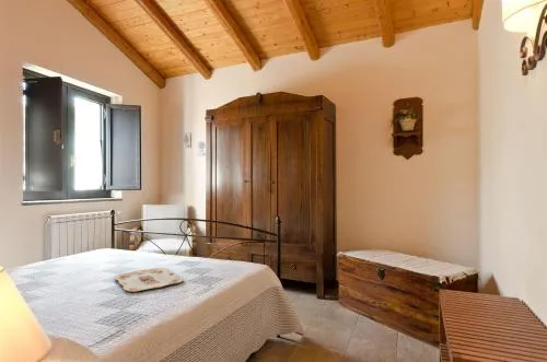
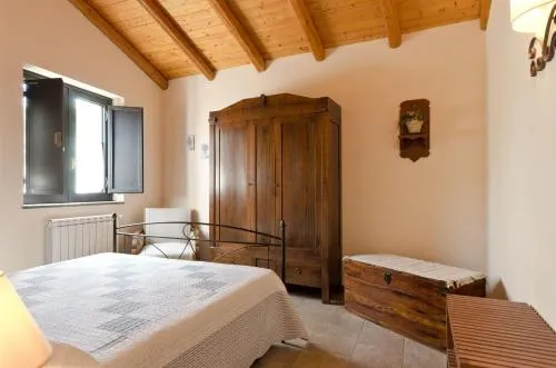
- serving tray [113,267,184,293]
